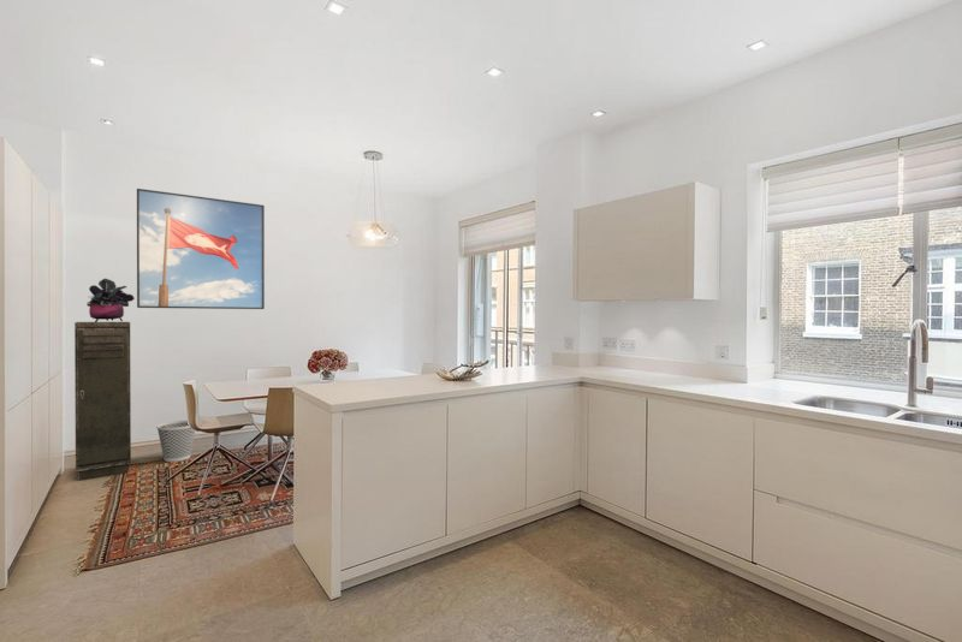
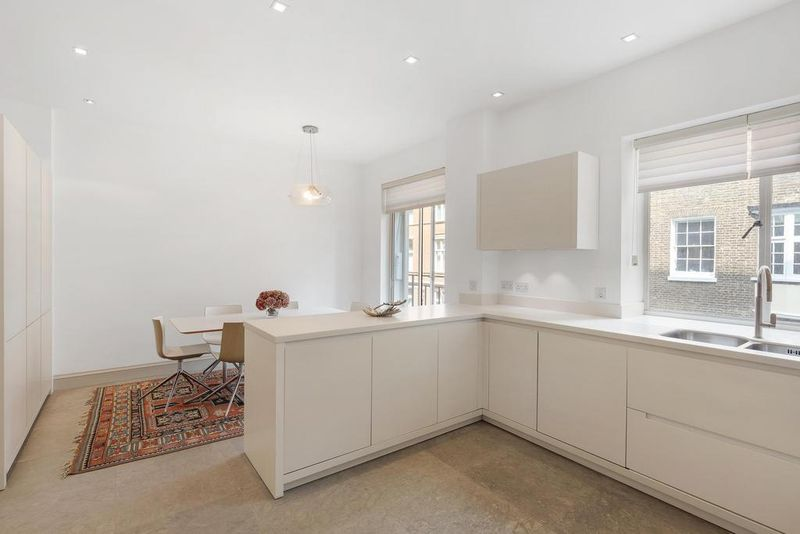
- potted plant [85,278,135,322]
- storage cabinet [73,321,132,481]
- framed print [136,188,266,310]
- wastebasket [155,420,196,463]
